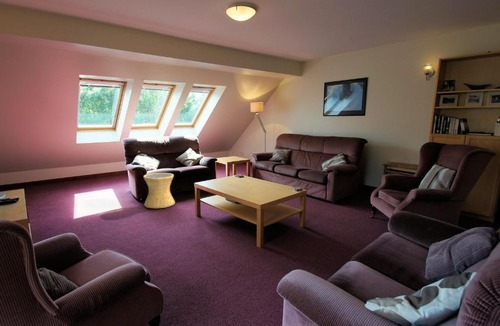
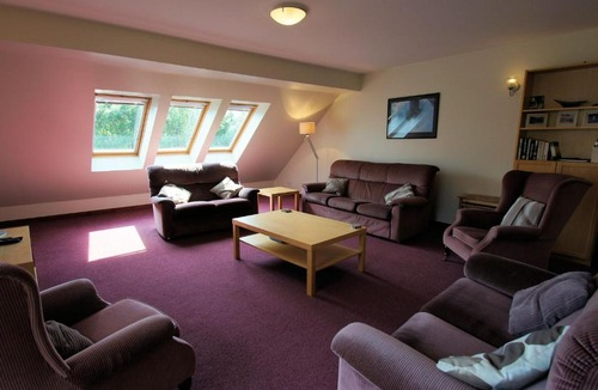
- side table [143,172,176,209]
